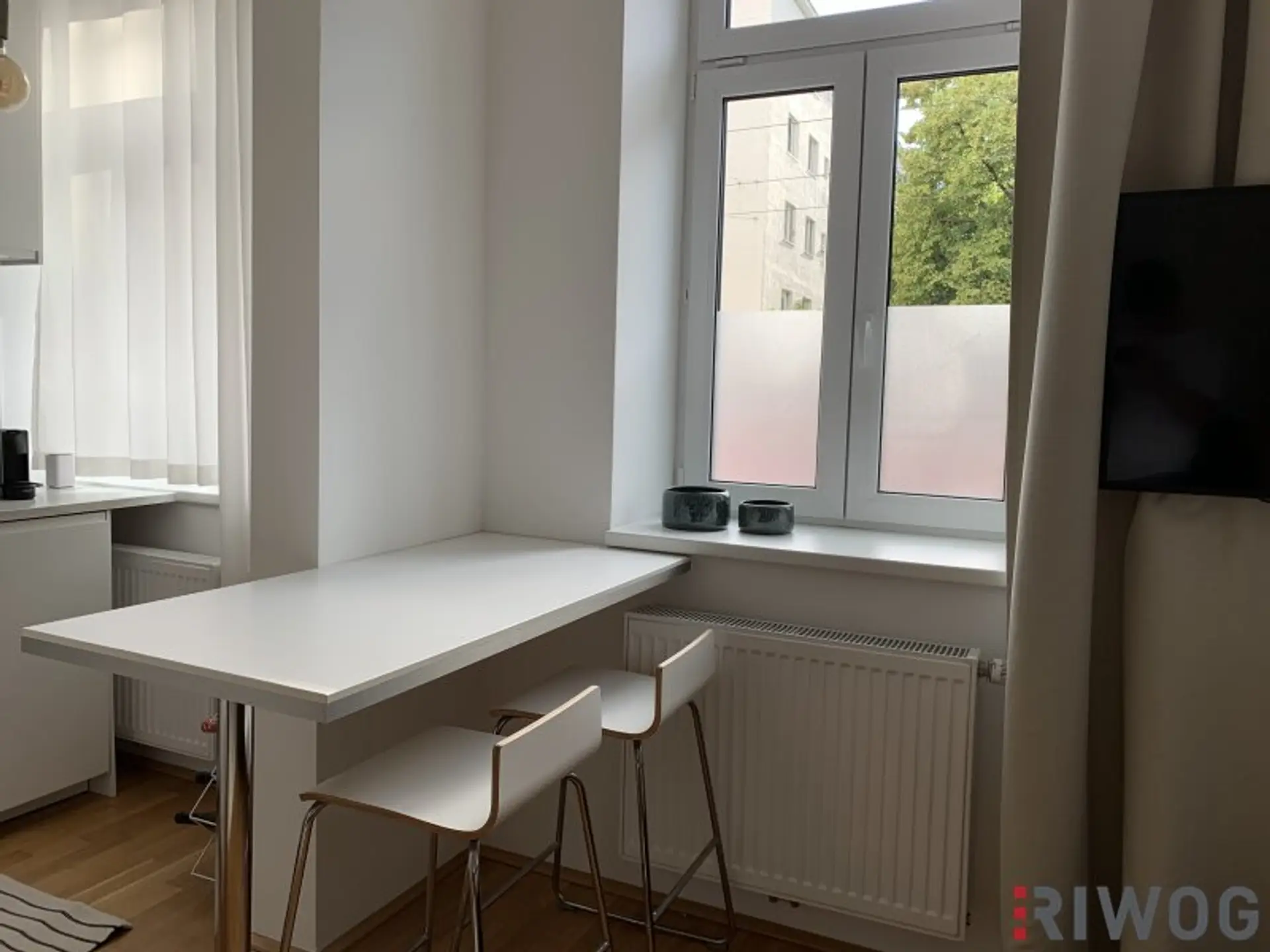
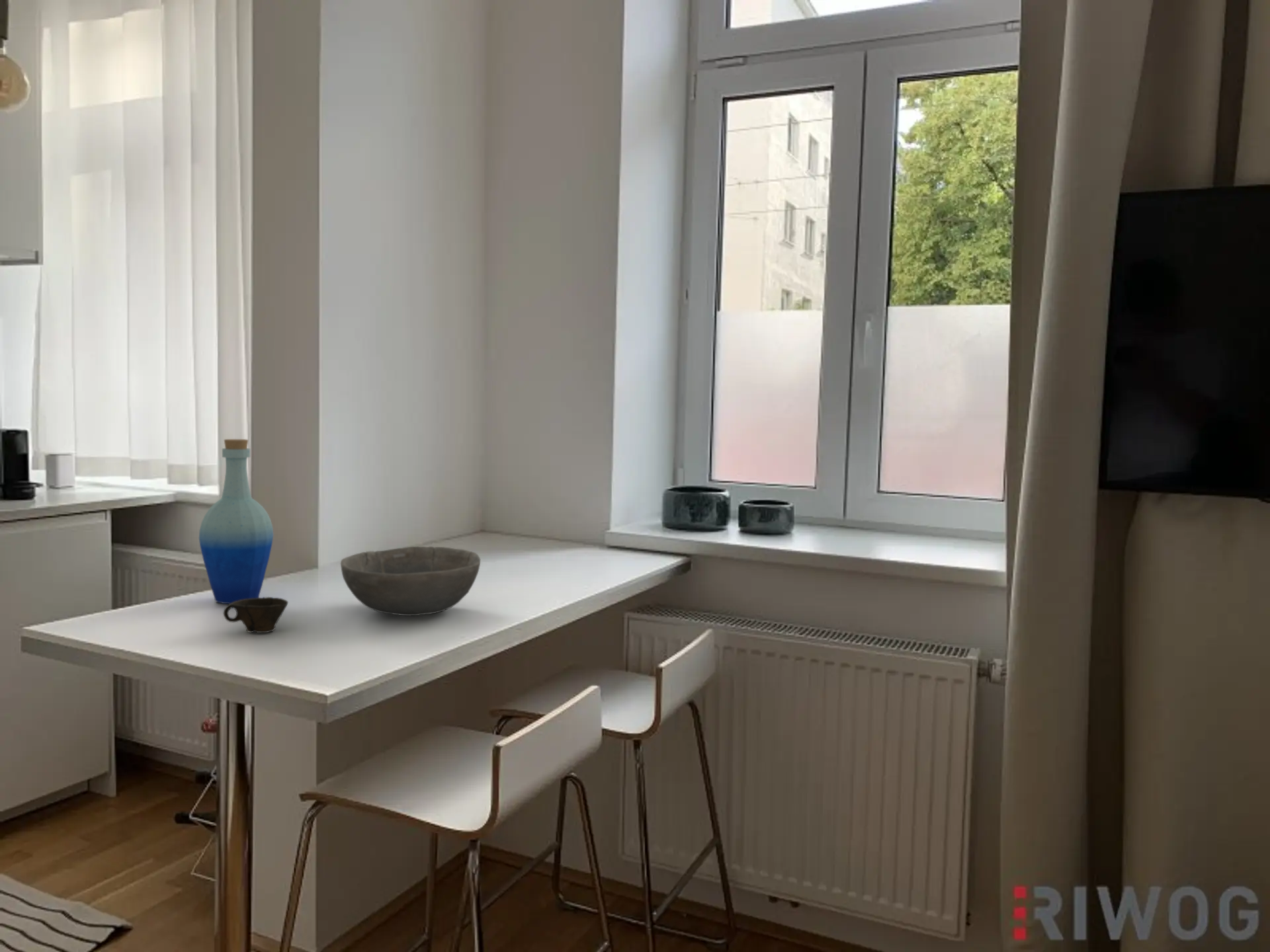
+ bottle [198,438,274,604]
+ bowl [340,545,481,616]
+ cup [223,596,289,633]
